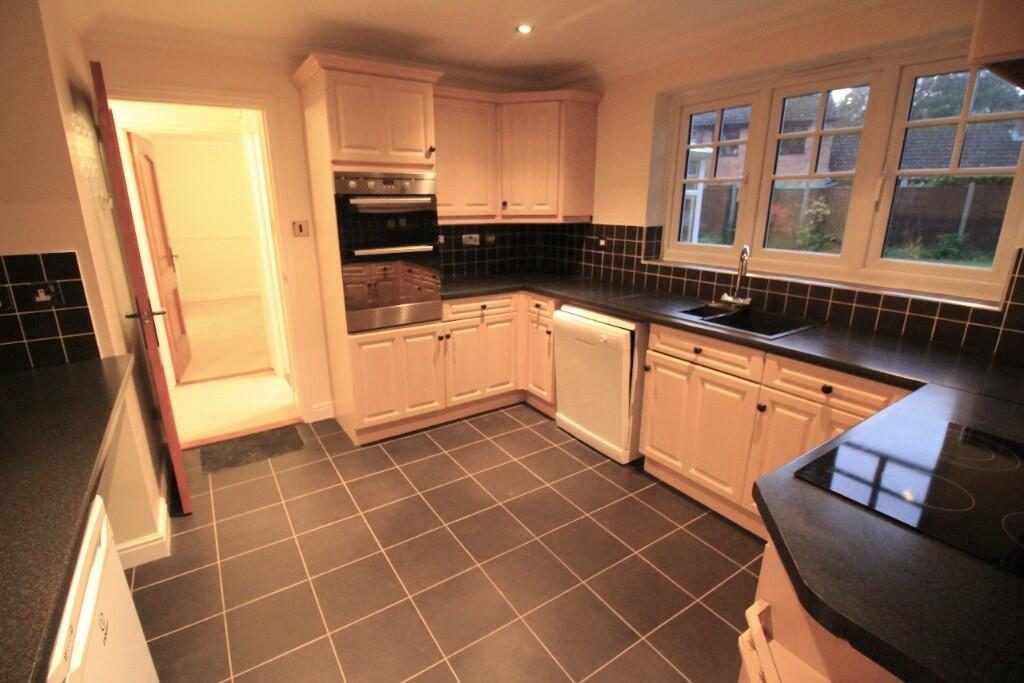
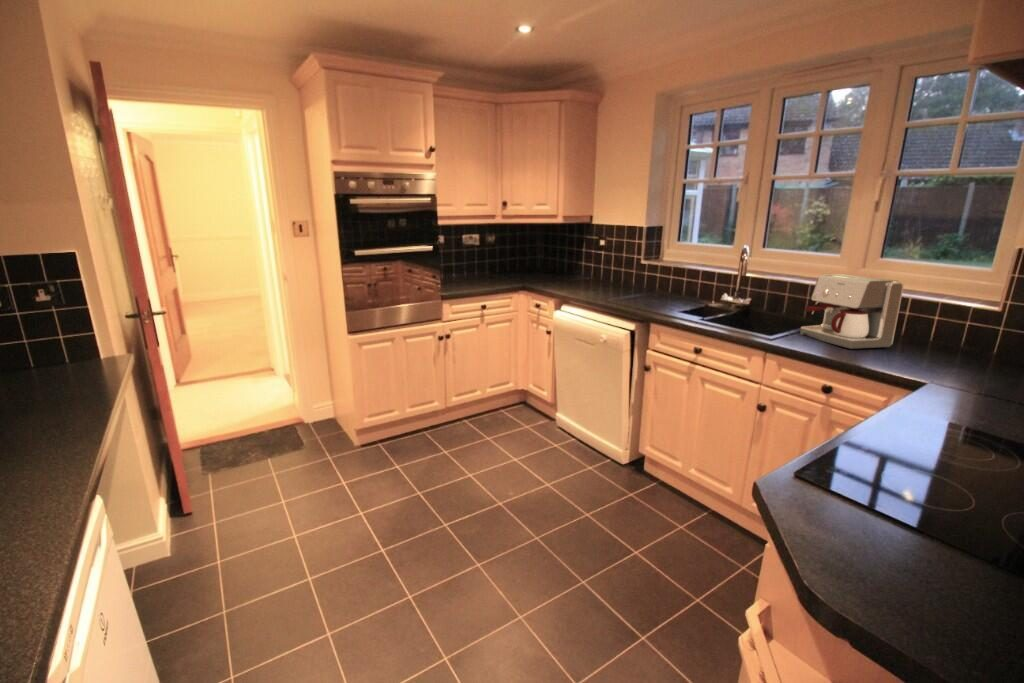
+ coffee maker [799,273,905,350]
